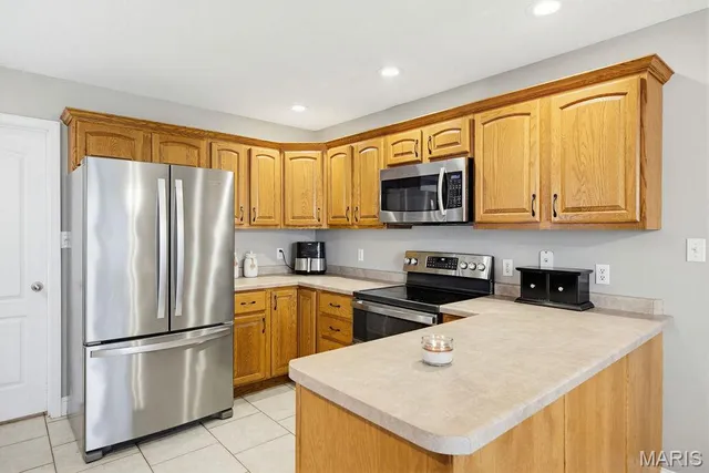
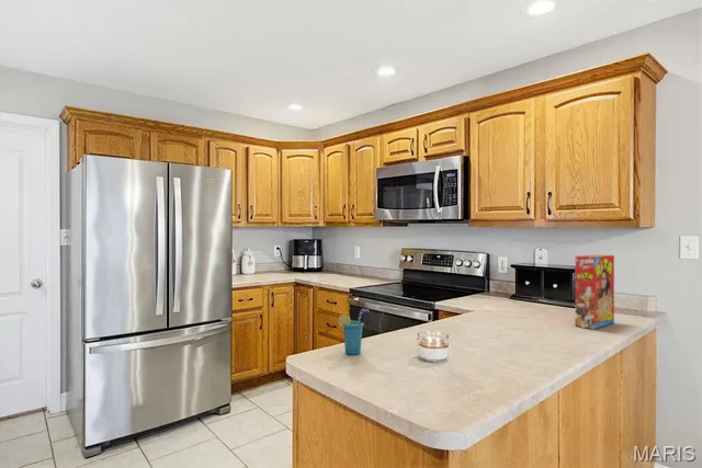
+ cup [336,308,371,356]
+ cereal box [575,253,615,331]
